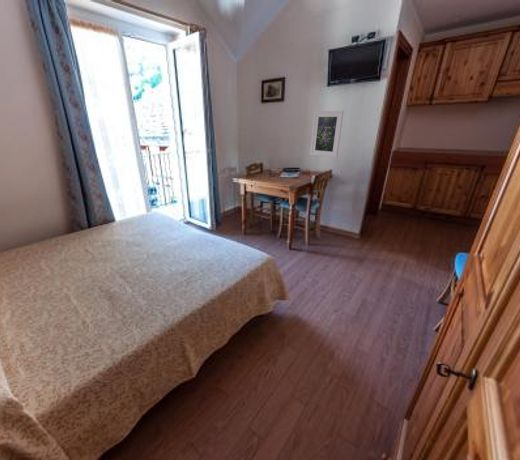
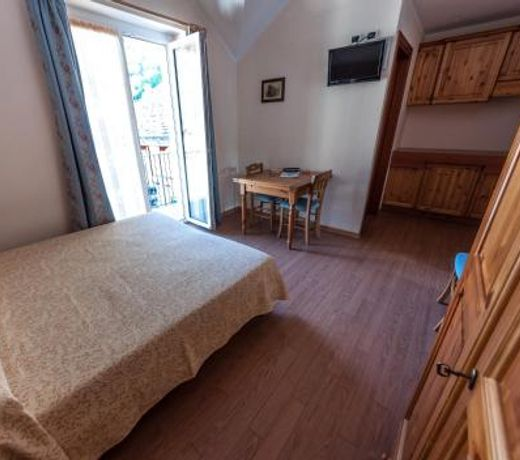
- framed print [309,110,345,158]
